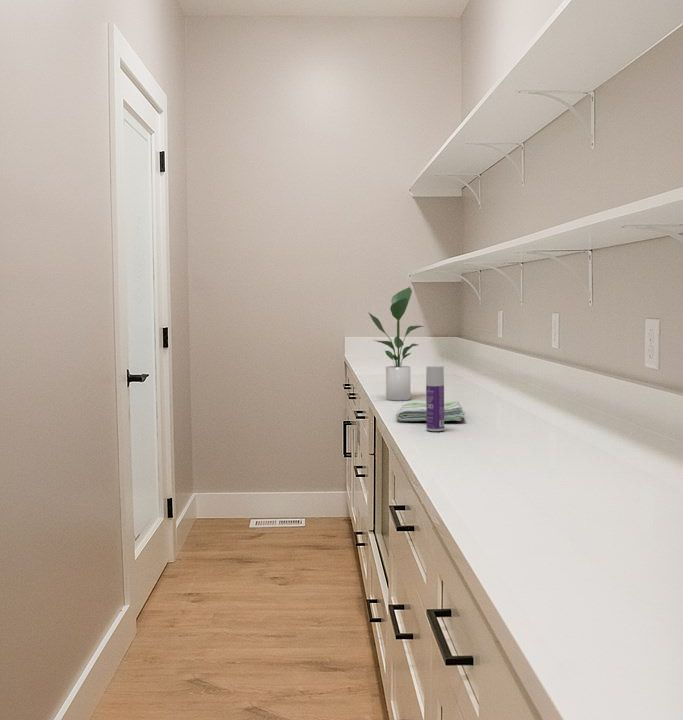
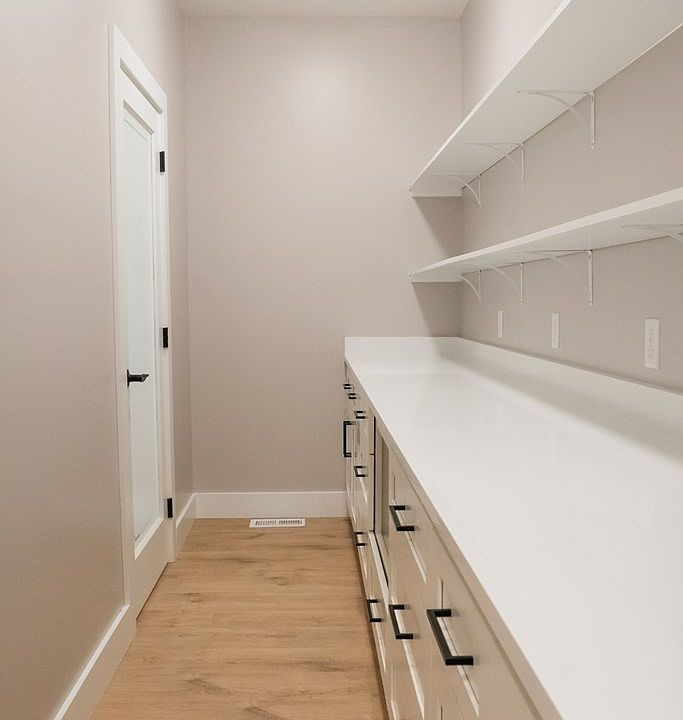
- dish towel [395,401,466,422]
- bottle [425,365,445,432]
- potted plant [367,286,424,402]
